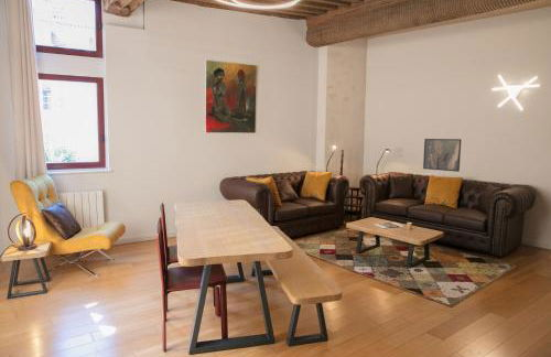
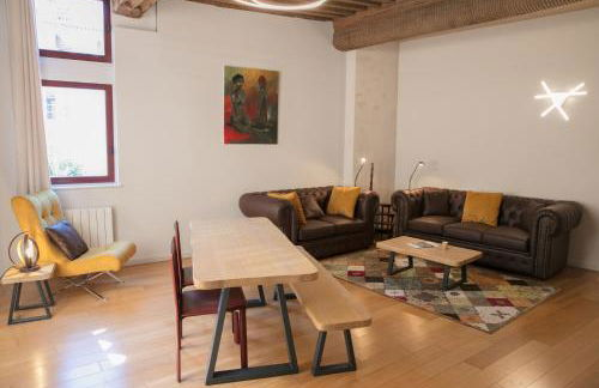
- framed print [422,138,462,173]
